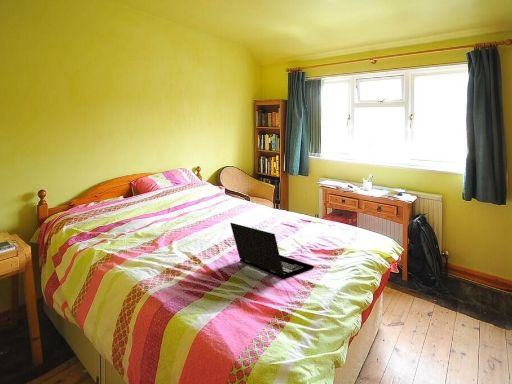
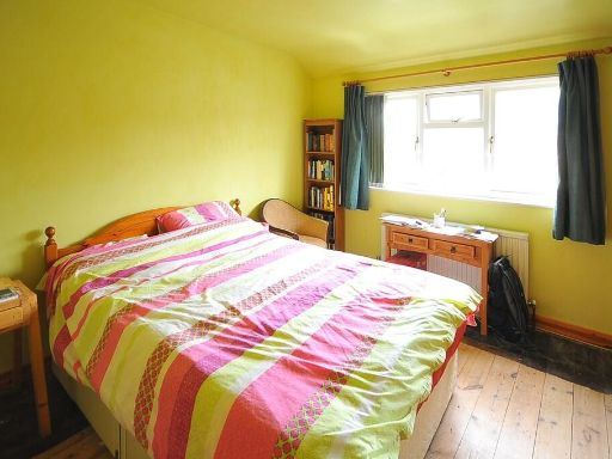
- laptop [229,222,315,279]
